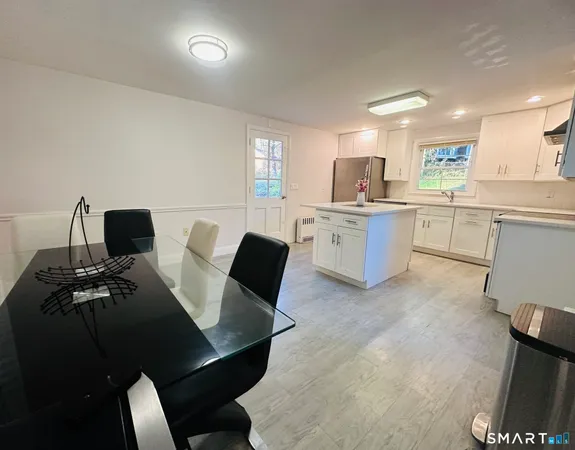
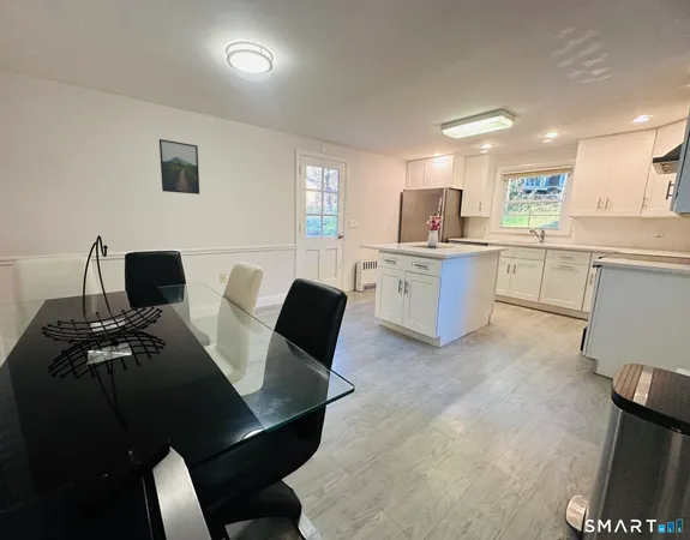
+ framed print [158,138,200,196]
